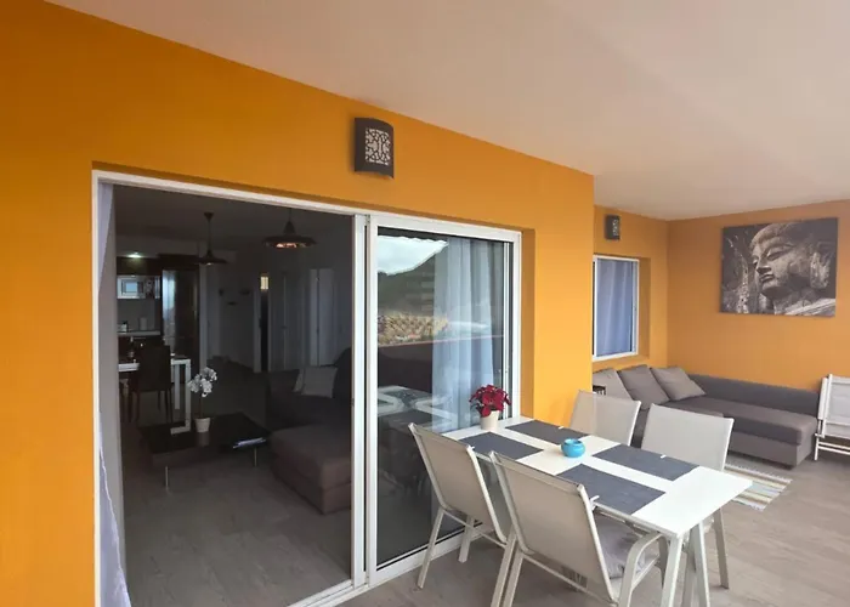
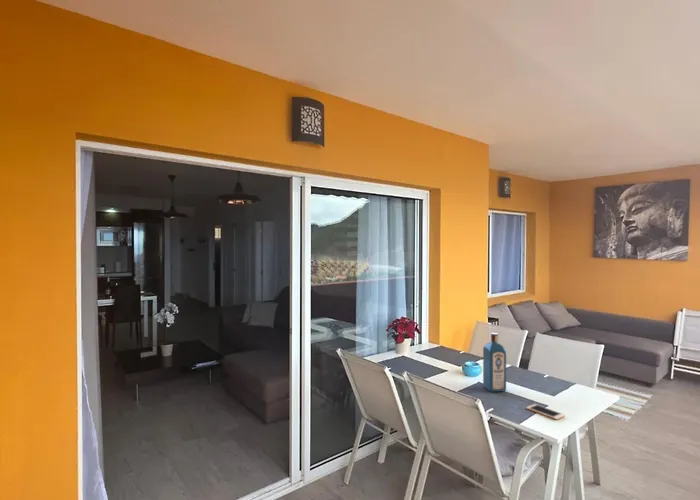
+ cell phone [525,403,567,421]
+ liquor [482,332,507,393]
